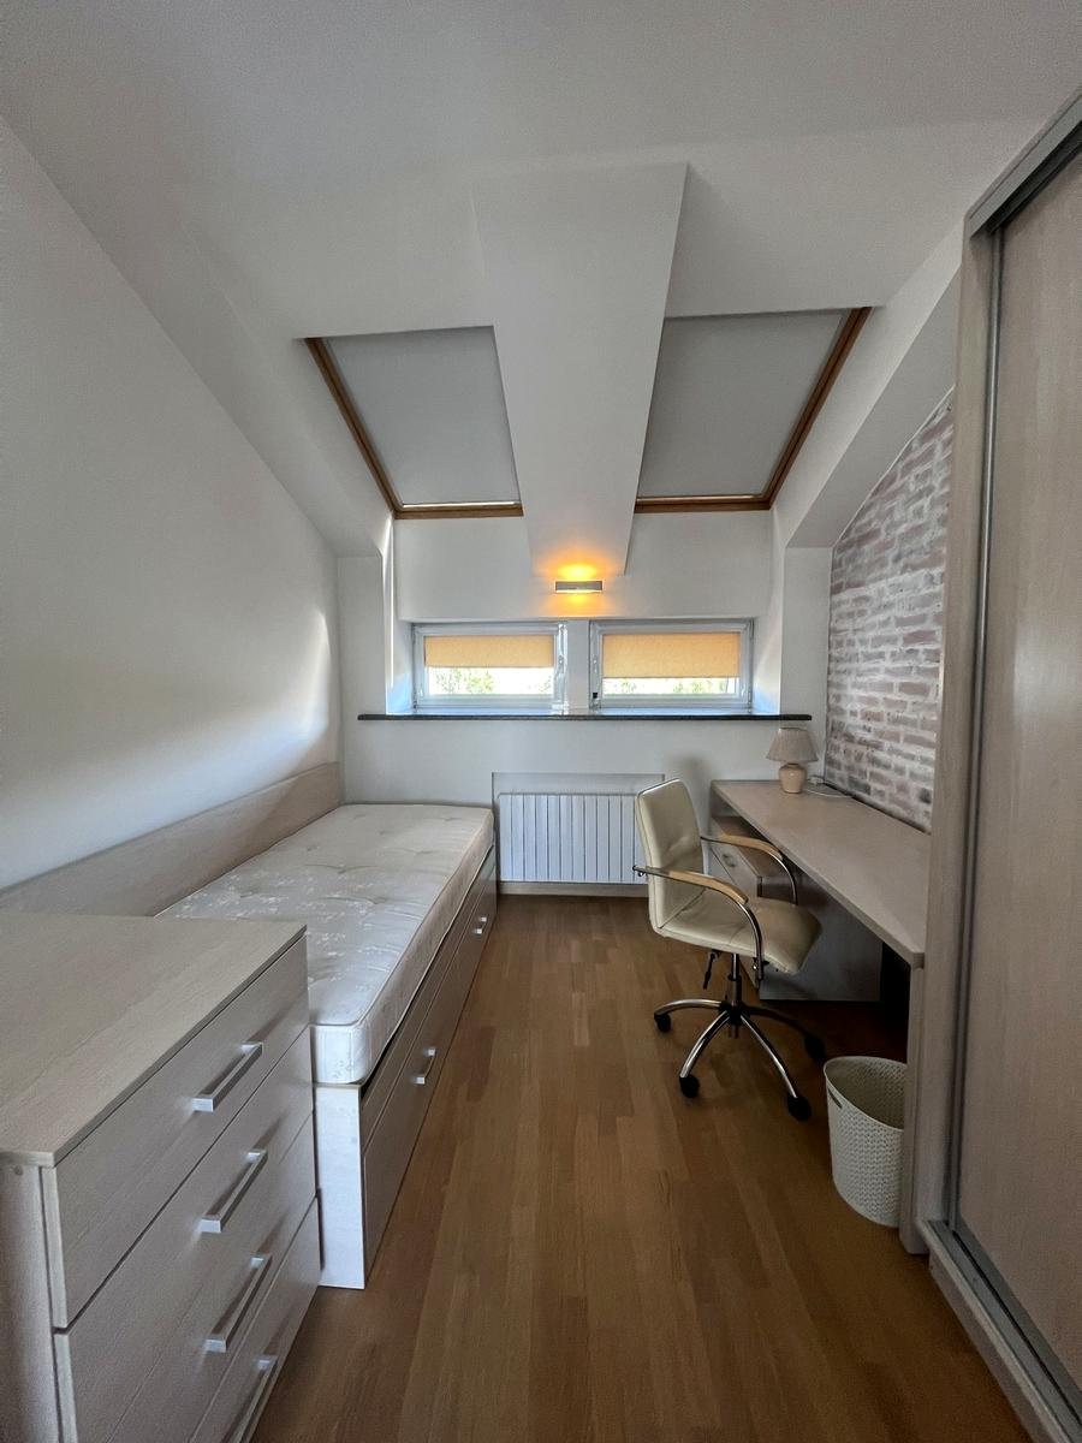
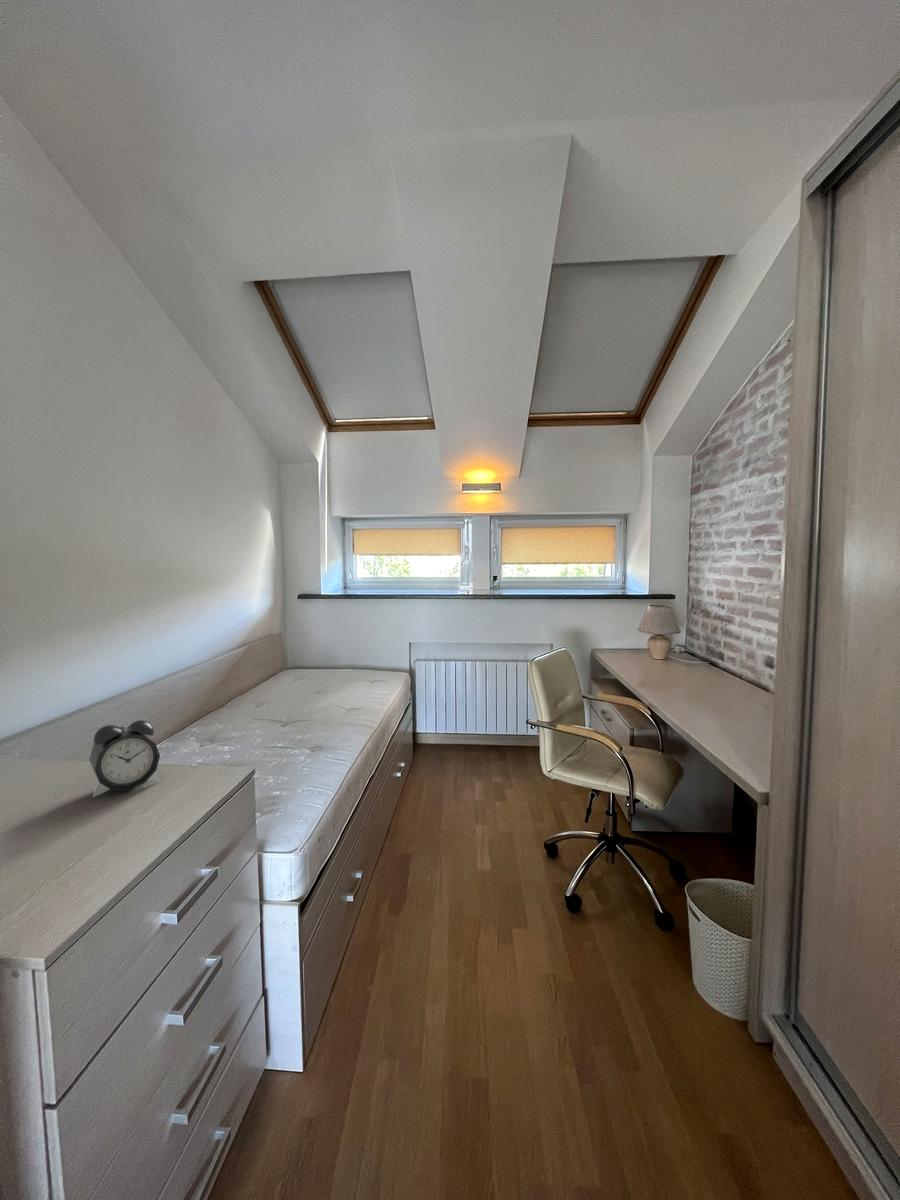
+ alarm clock [88,719,161,798]
